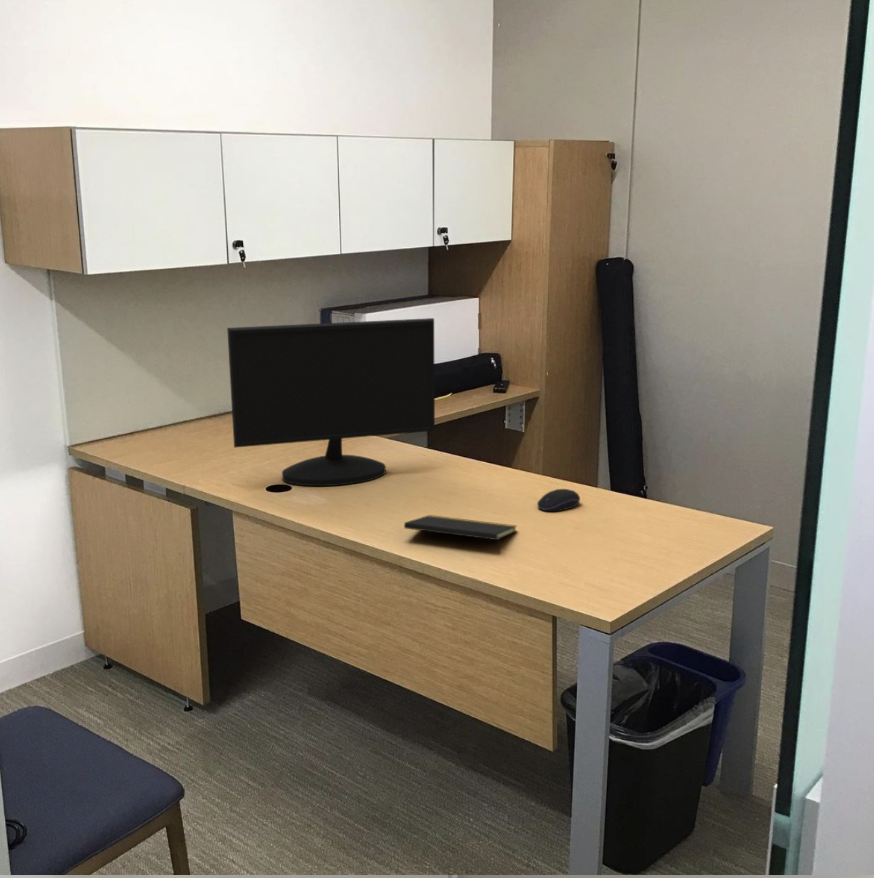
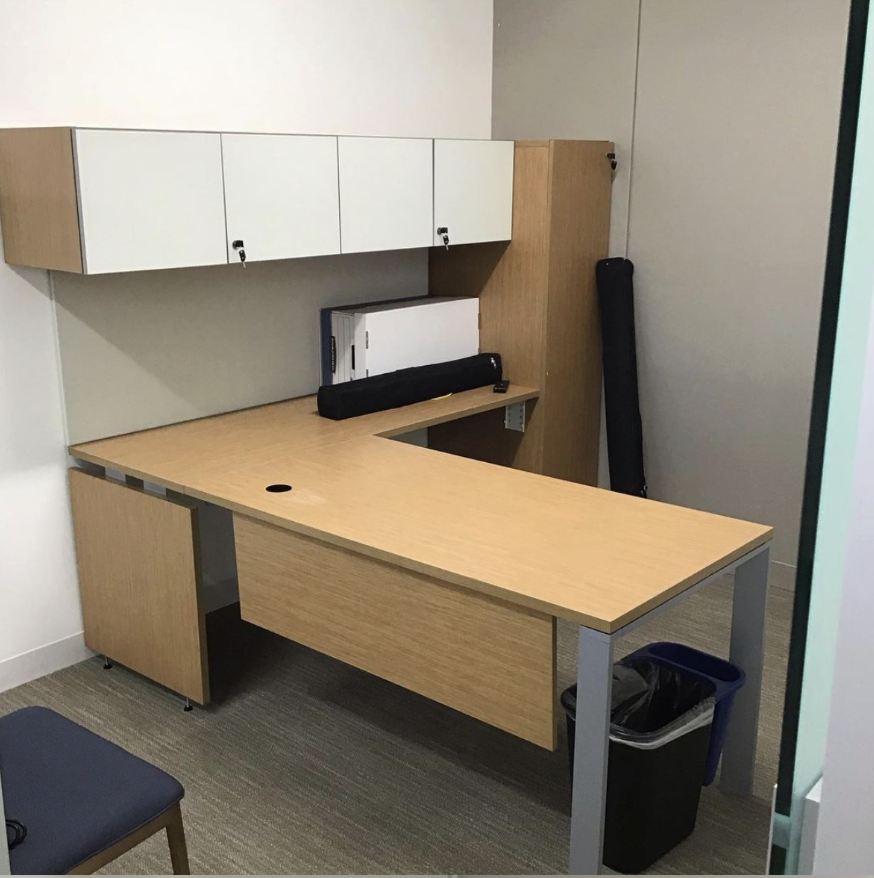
- computer mouse [536,488,581,512]
- computer monitor [226,317,436,487]
- notepad [403,514,518,554]
